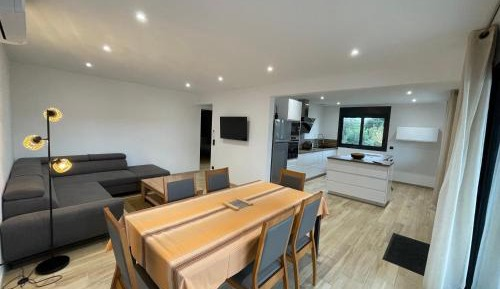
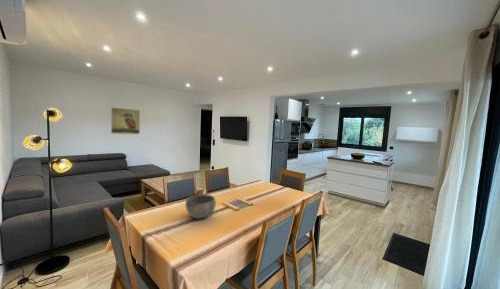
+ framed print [110,106,141,135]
+ bowl [185,194,217,220]
